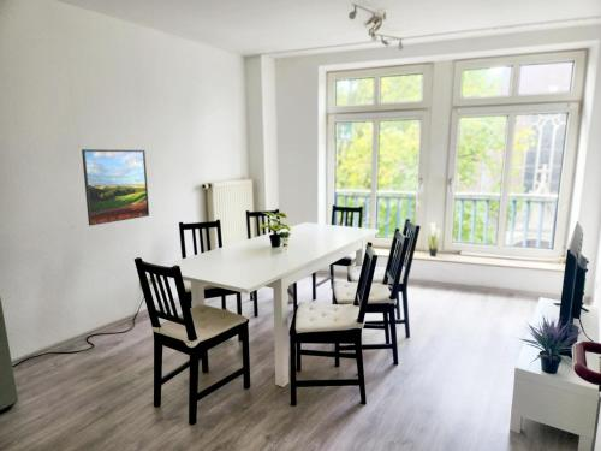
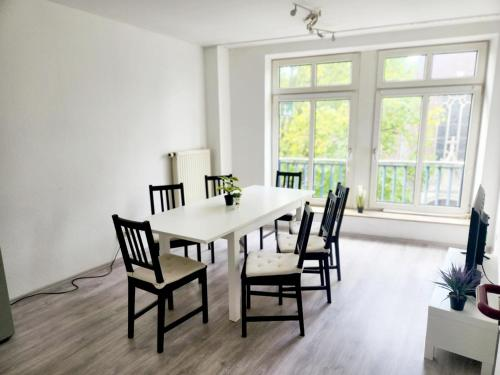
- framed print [81,148,150,227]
